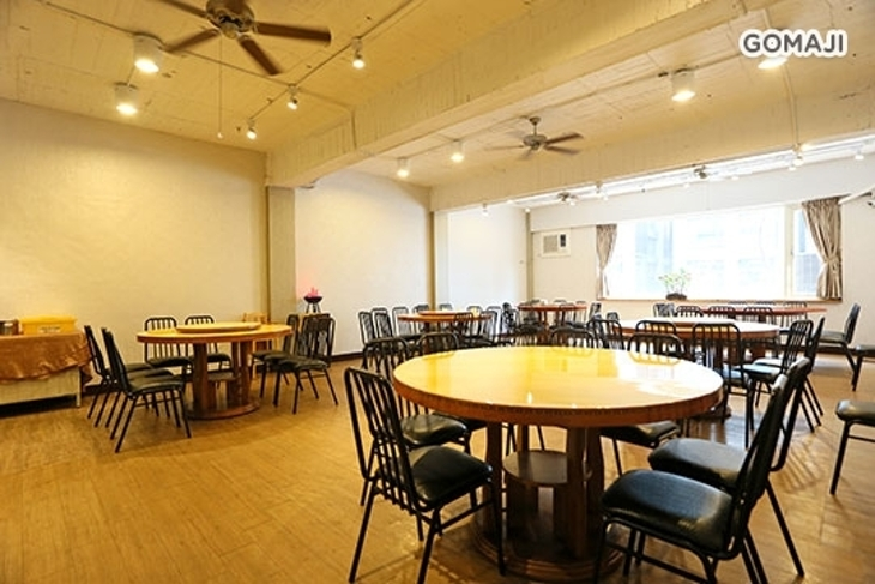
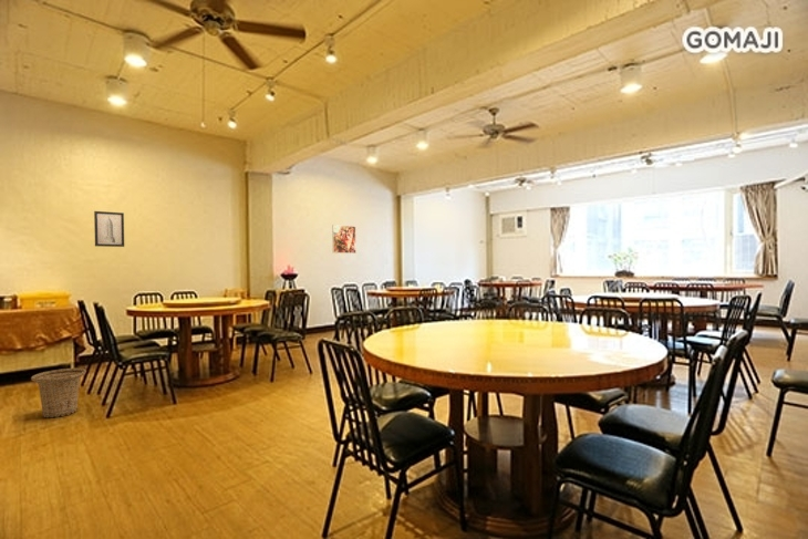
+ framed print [331,224,358,255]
+ basket [30,367,87,418]
+ wall art [93,210,125,248]
